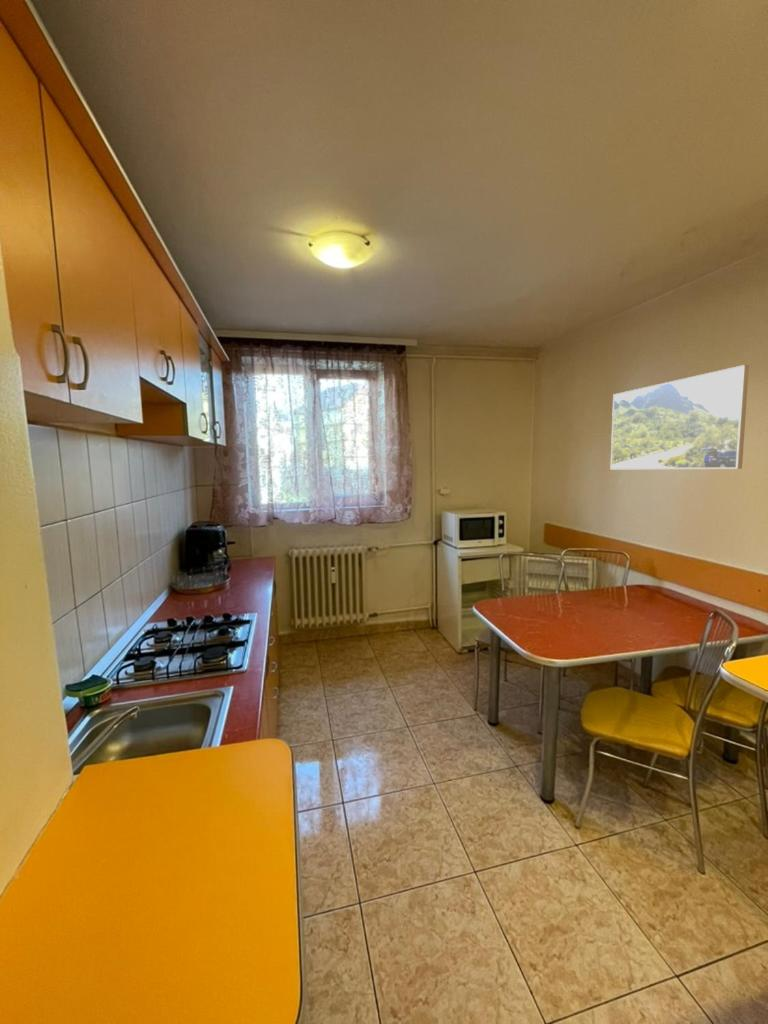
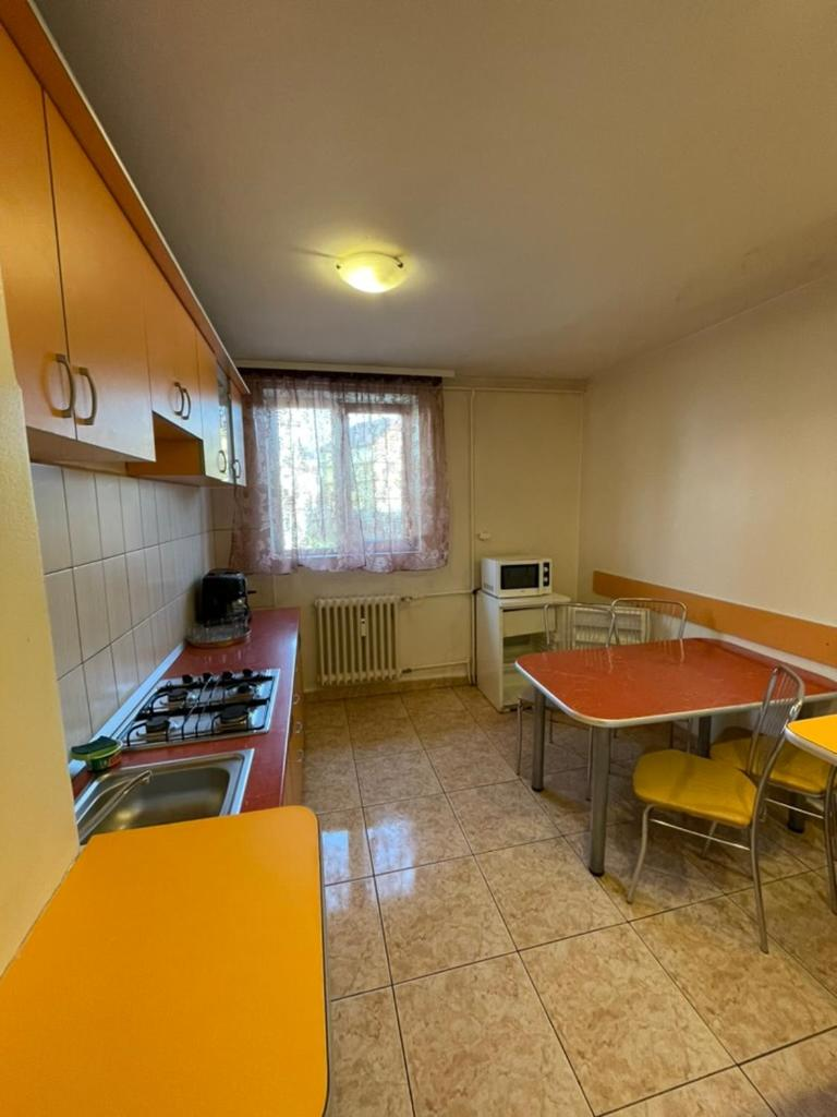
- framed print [610,364,750,470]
